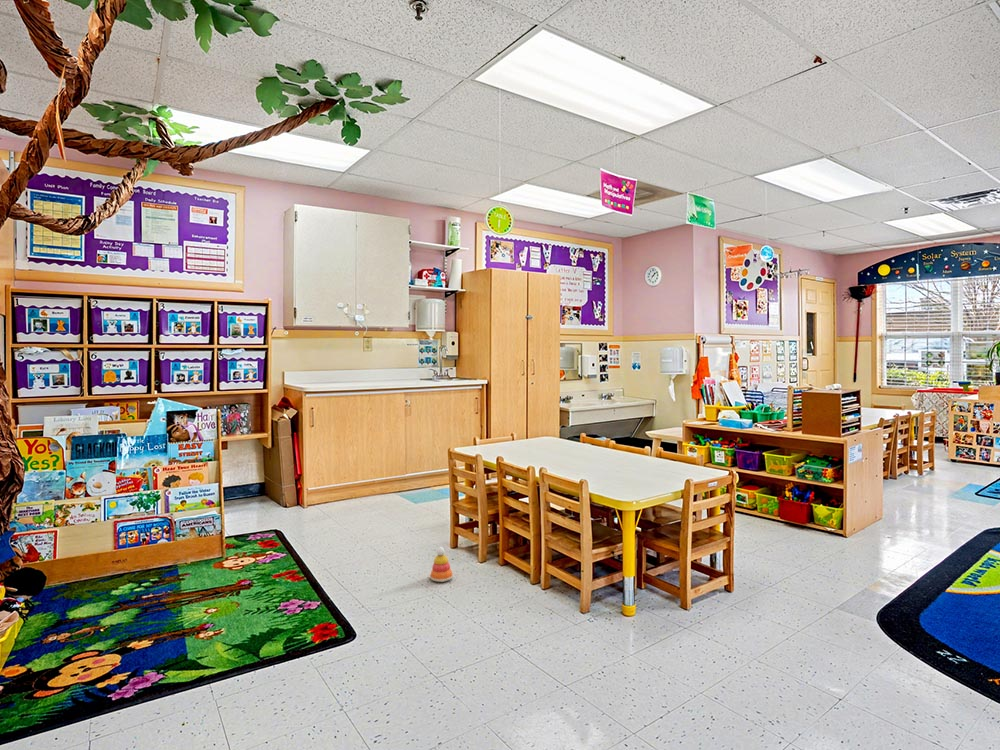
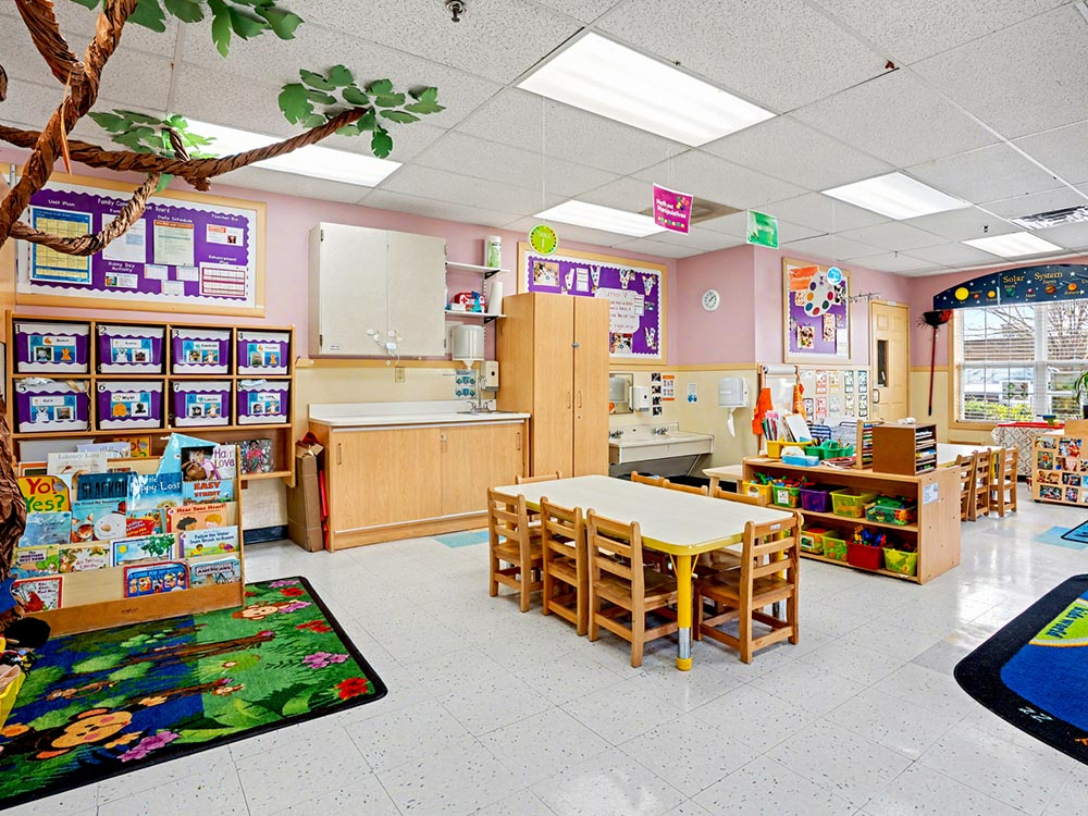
- stacking toy [429,546,454,583]
